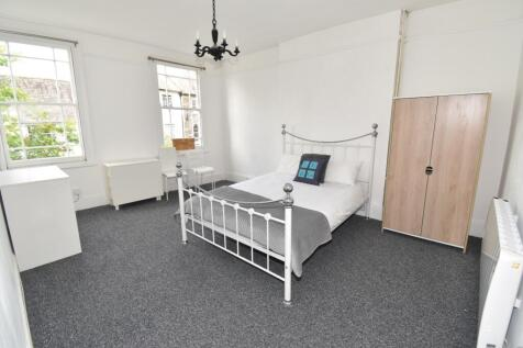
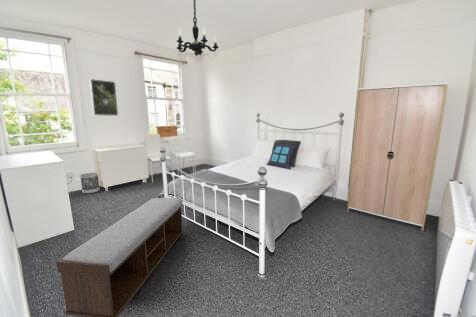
+ wastebasket [79,172,101,194]
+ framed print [88,78,119,117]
+ bench [56,197,184,317]
